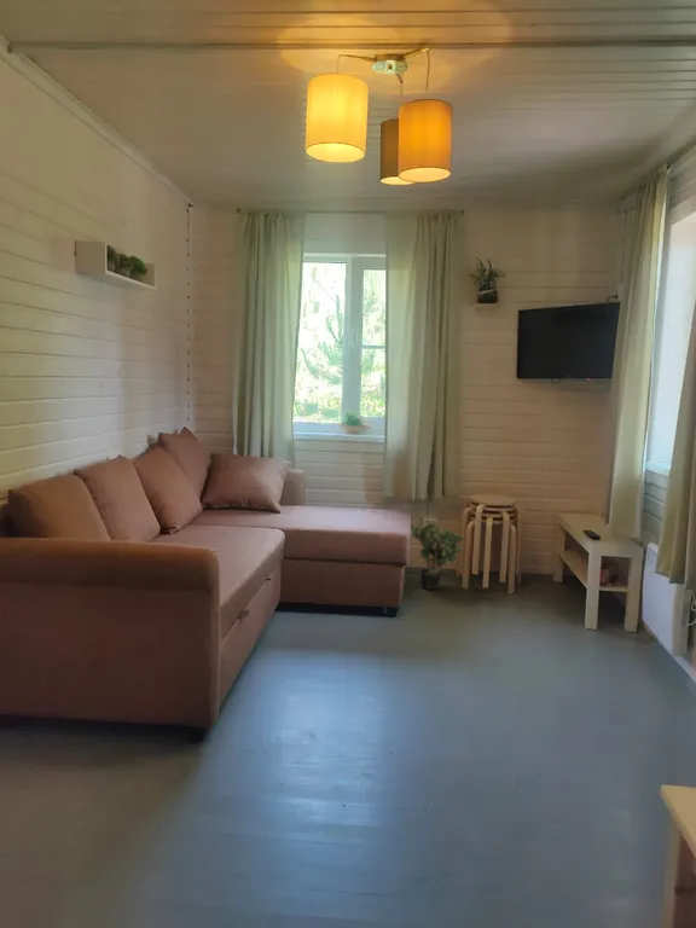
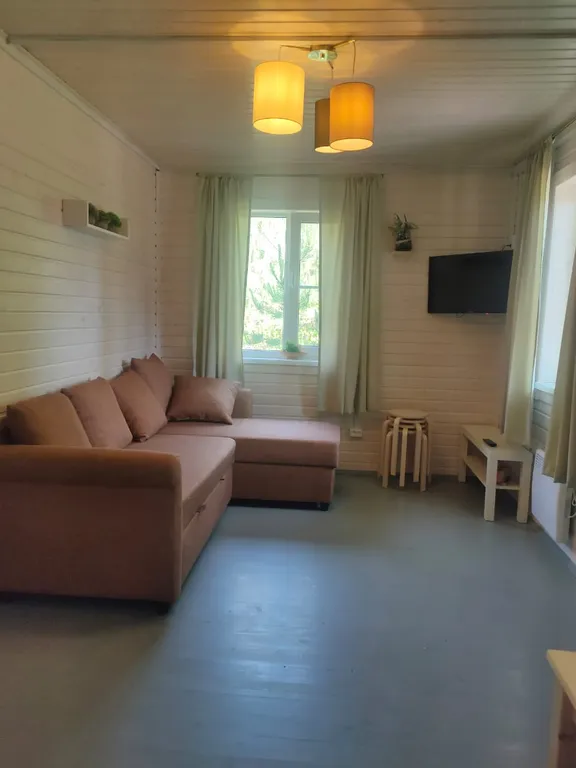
- potted plant [410,521,465,591]
